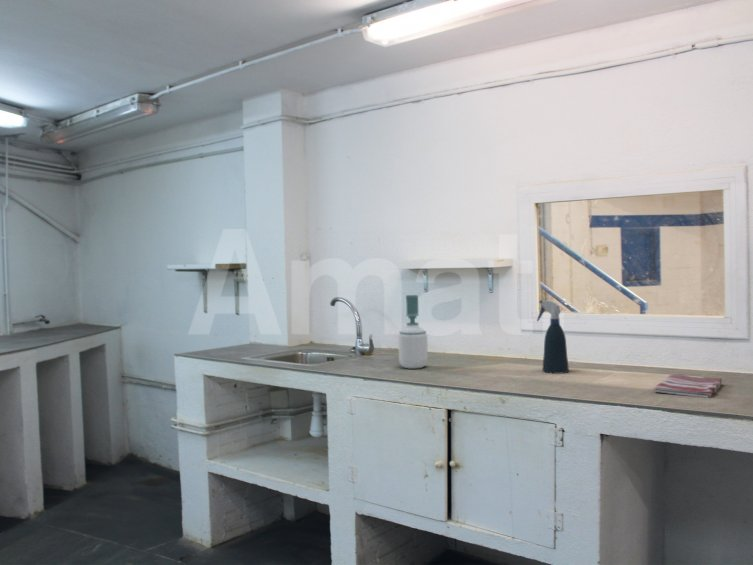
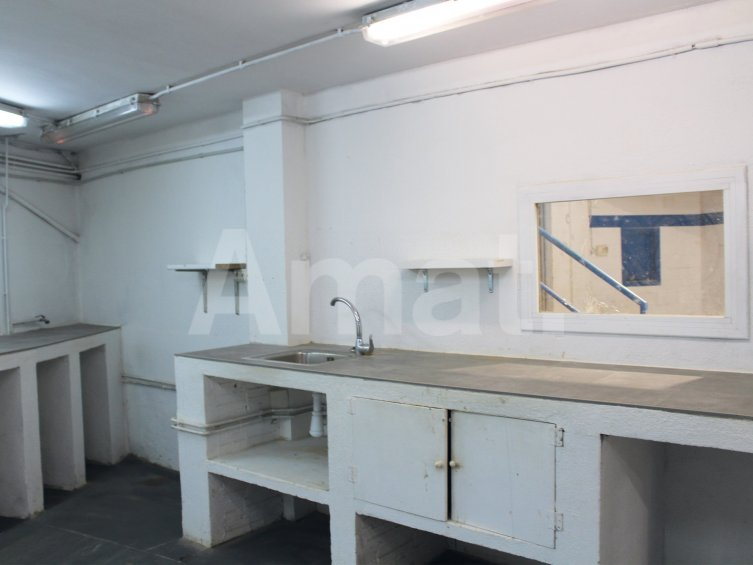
- soap bottle [397,294,429,370]
- spray bottle [536,299,570,375]
- dish towel [653,373,723,399]
